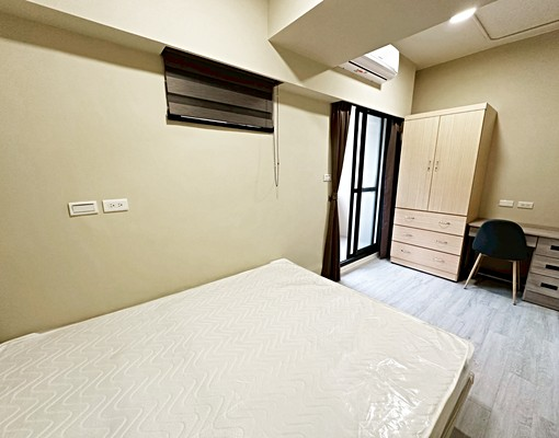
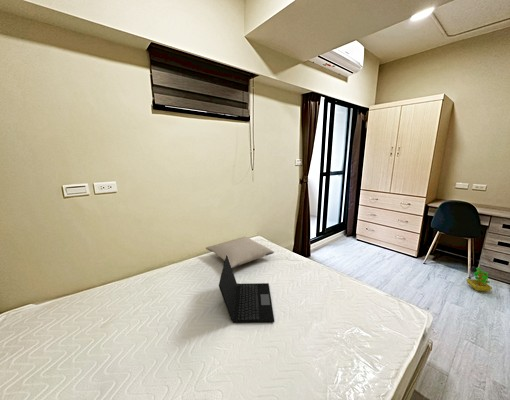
+ decorative plant [465,267,493,292]
+ laptop [218,255,275,324]
+ pillow [205,236,275,270]
